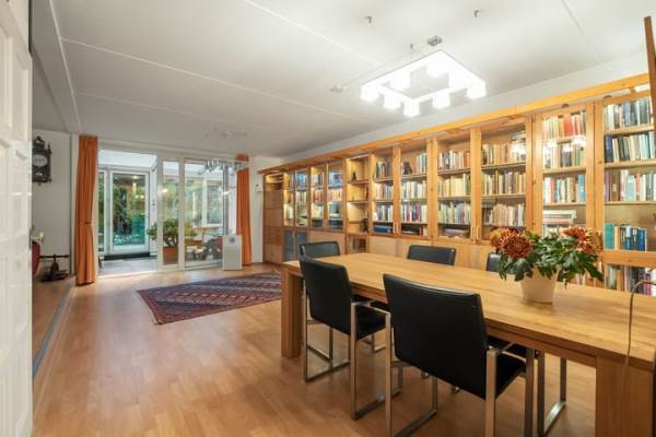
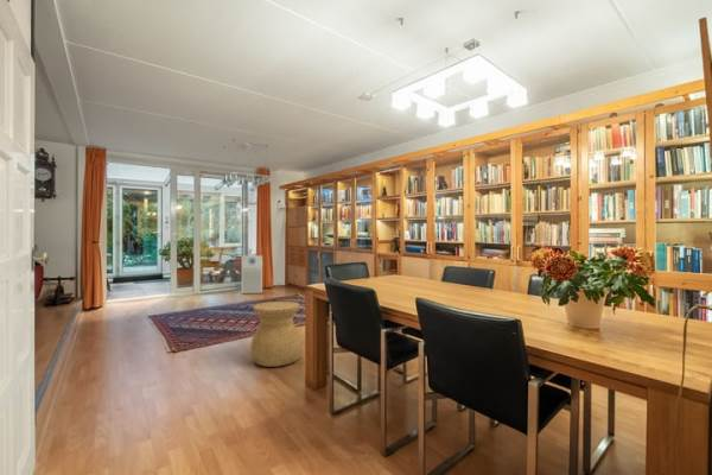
+ side table [250,300,303,368]
